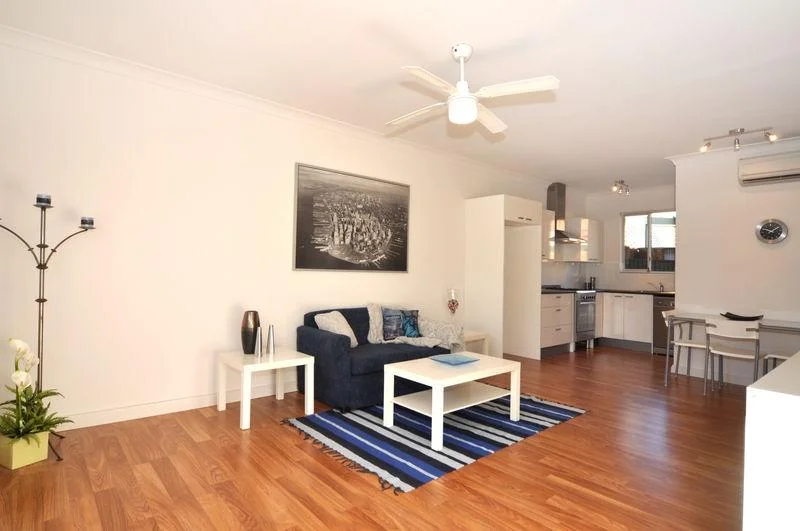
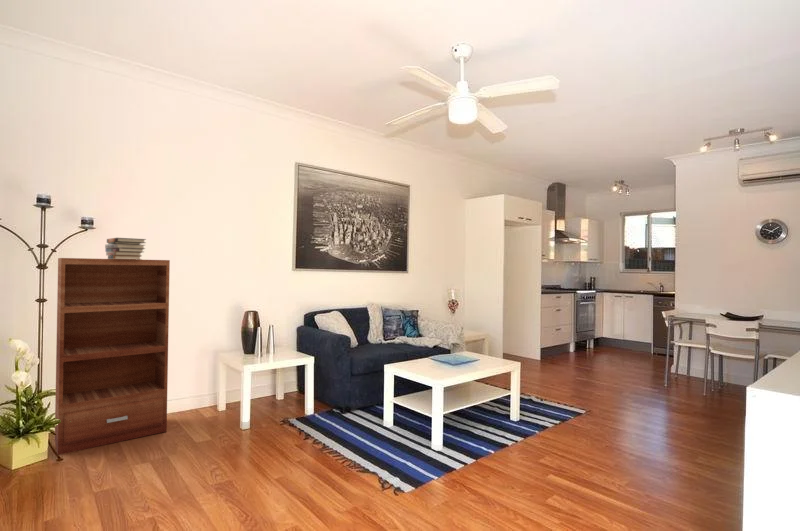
+ book stack [104,237,147,260]
+ bookshelf [54,257,171,456]
